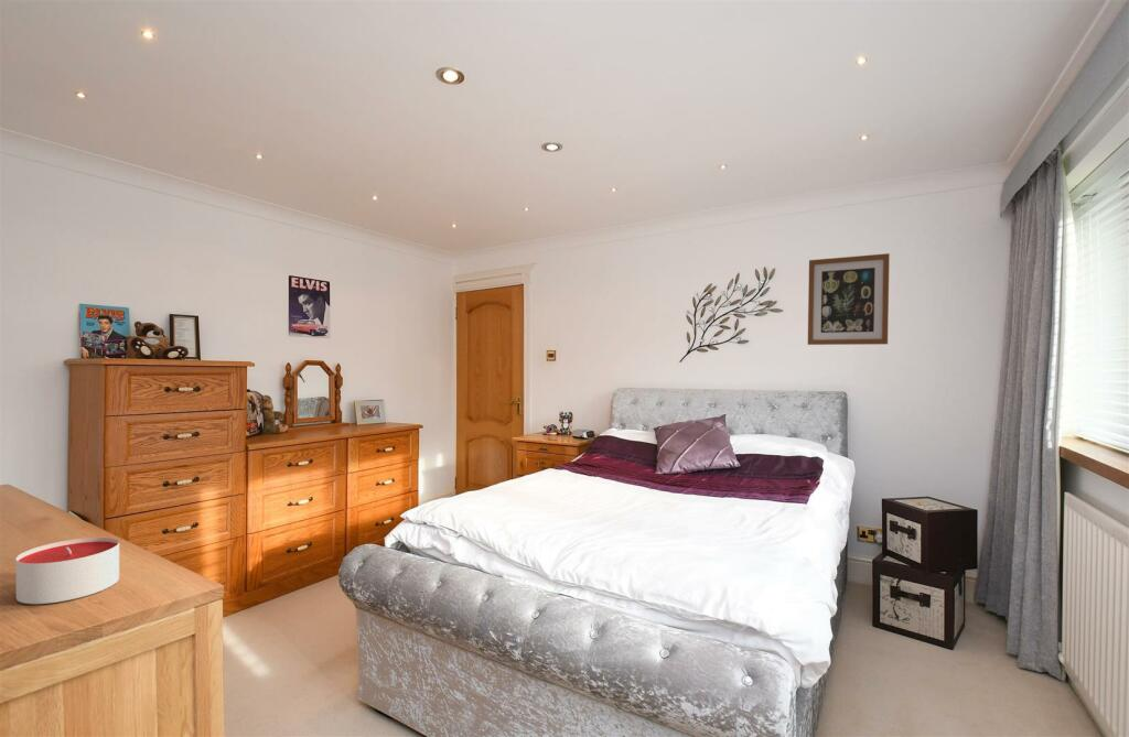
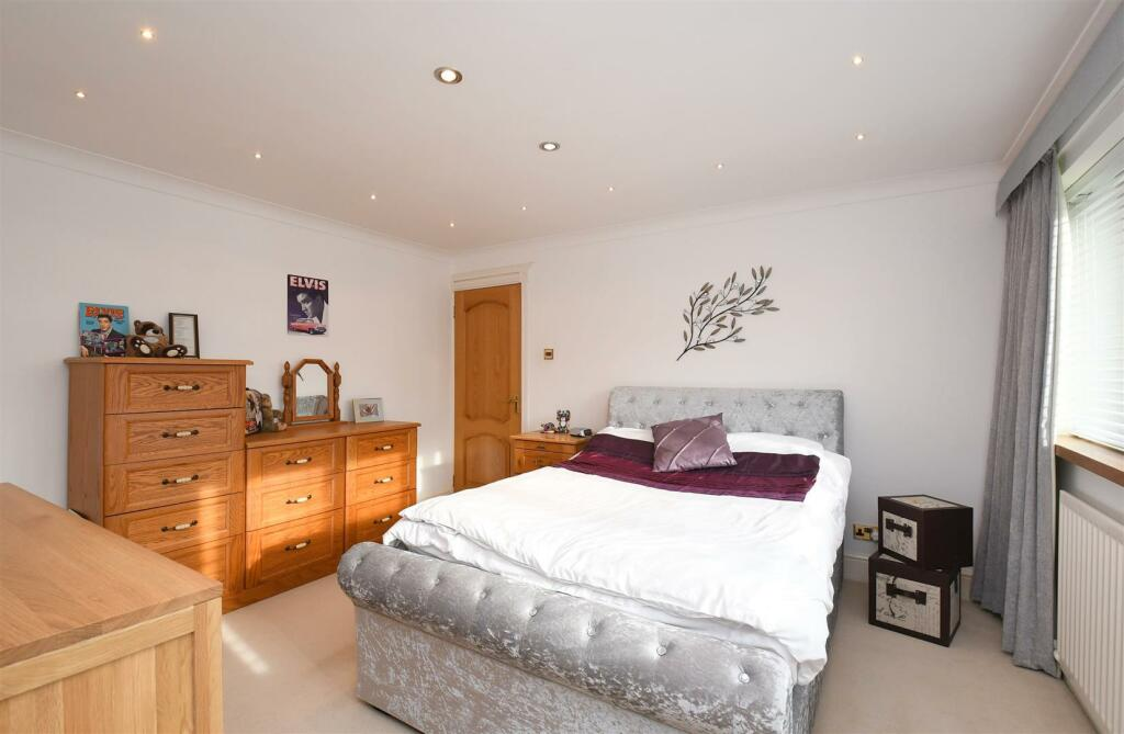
- candle [15,537,120,605]
- wall art [807,252,891,346]
